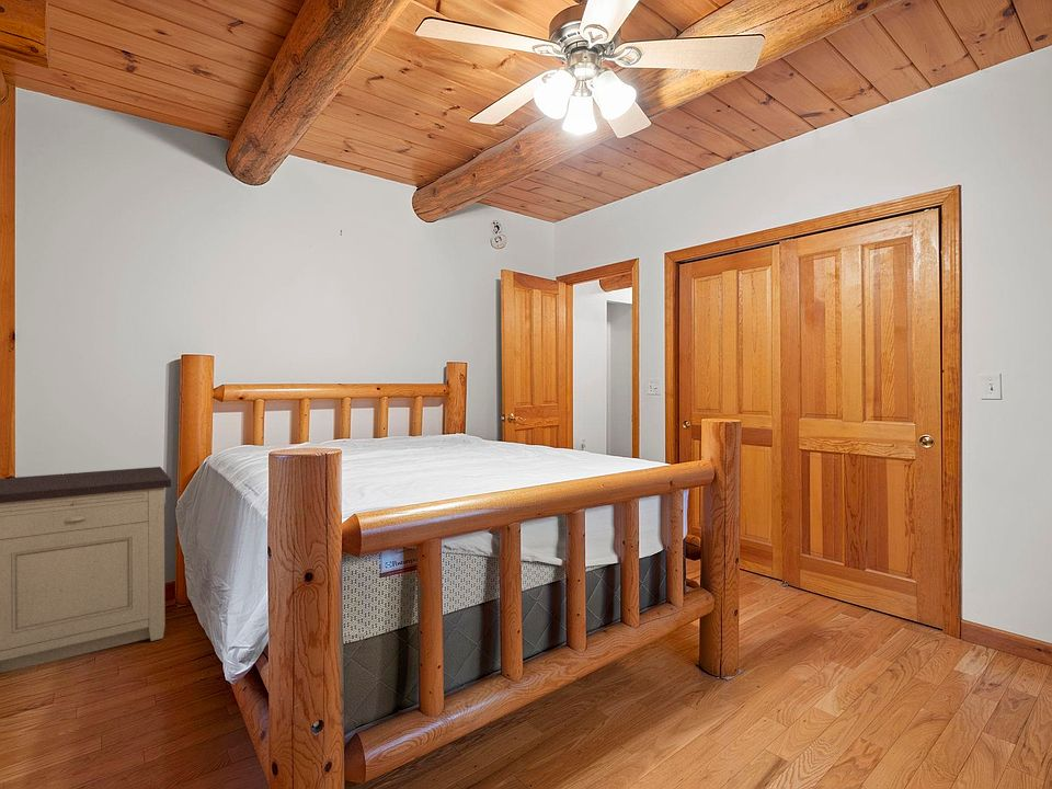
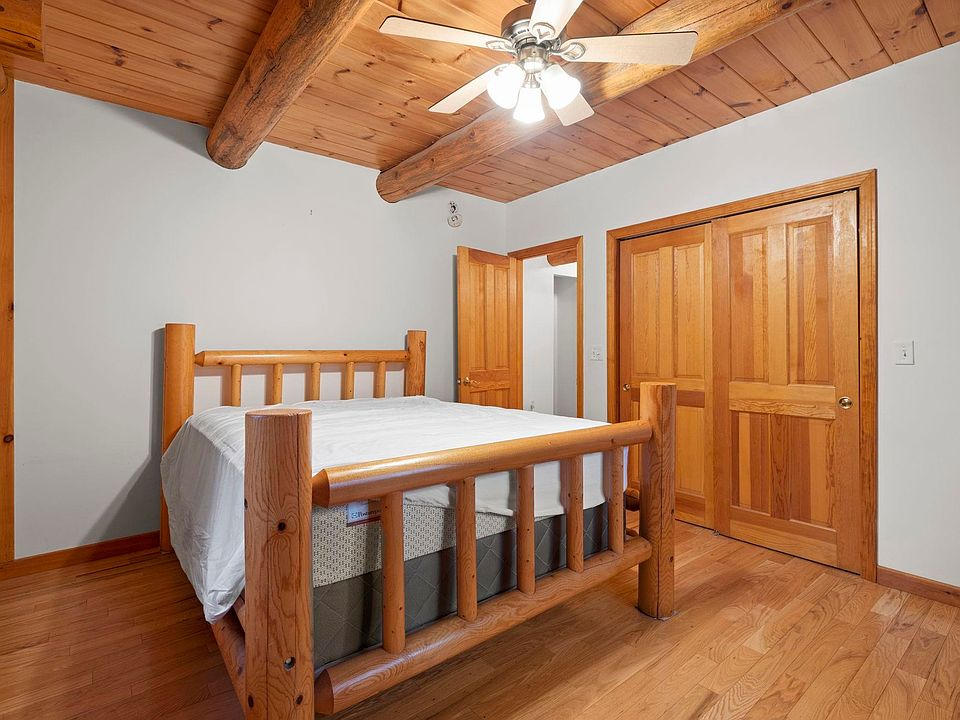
- nightstand [0,466,172,674]
